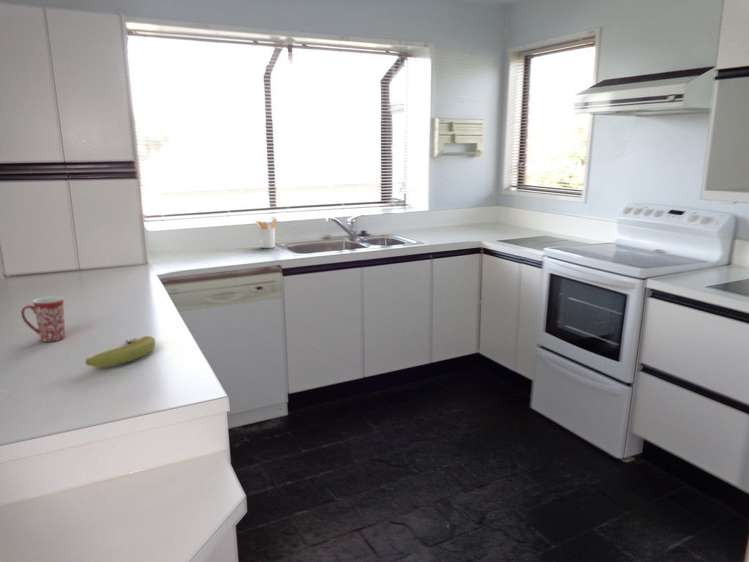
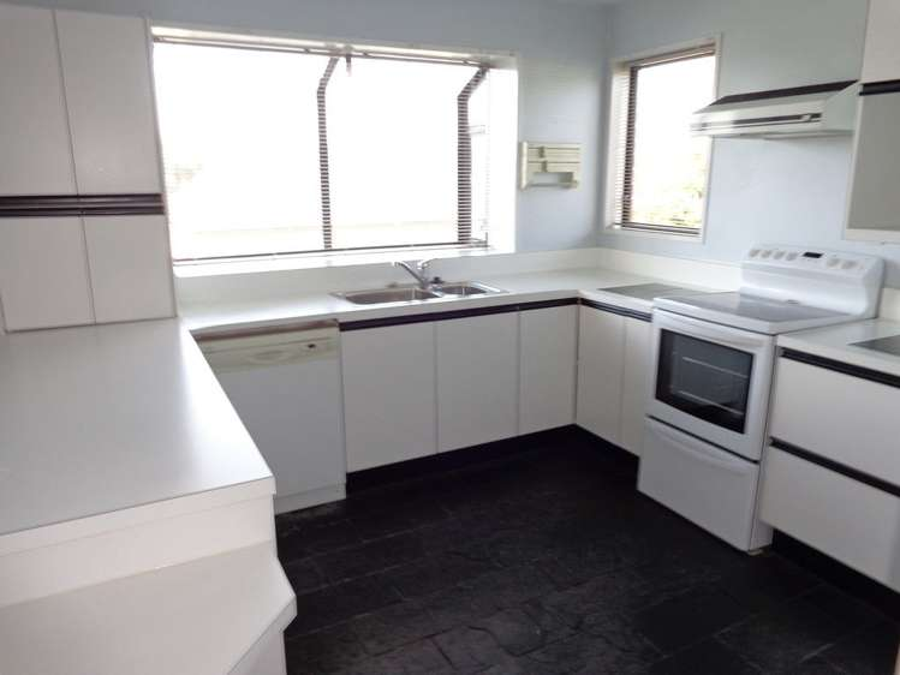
- mug [20,295,66,343]
- utensil holder [255,218,278,249]
- banana [84,335,156,368]
